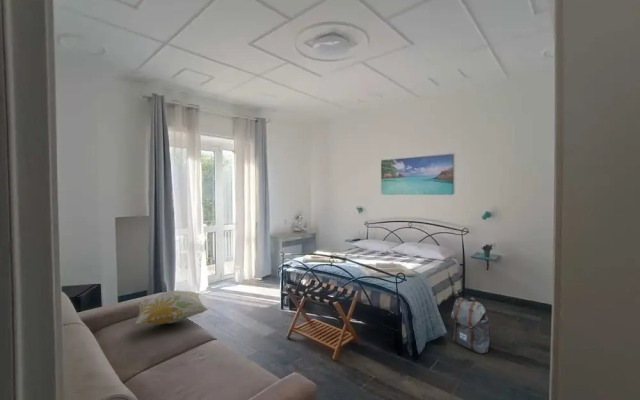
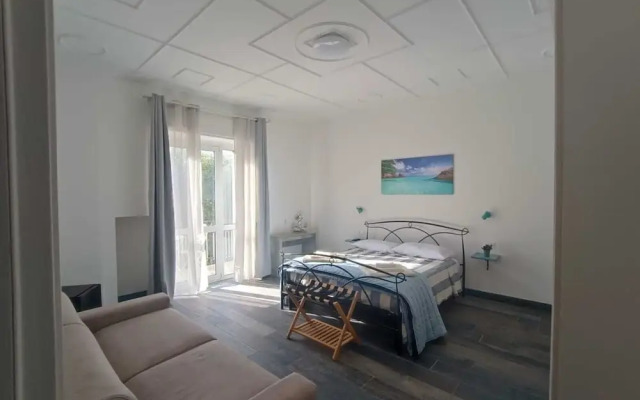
- backpack [450,296,491,354]
- decorative pillow [134,290,210,326]
